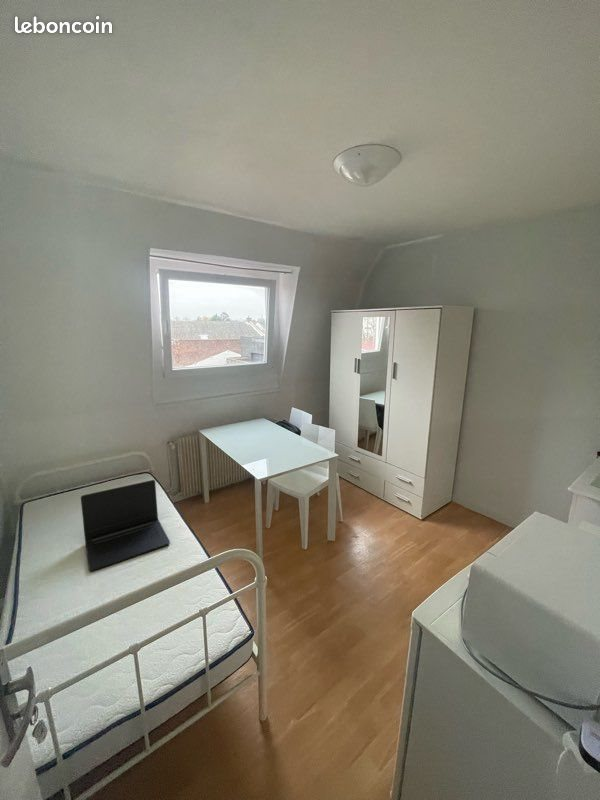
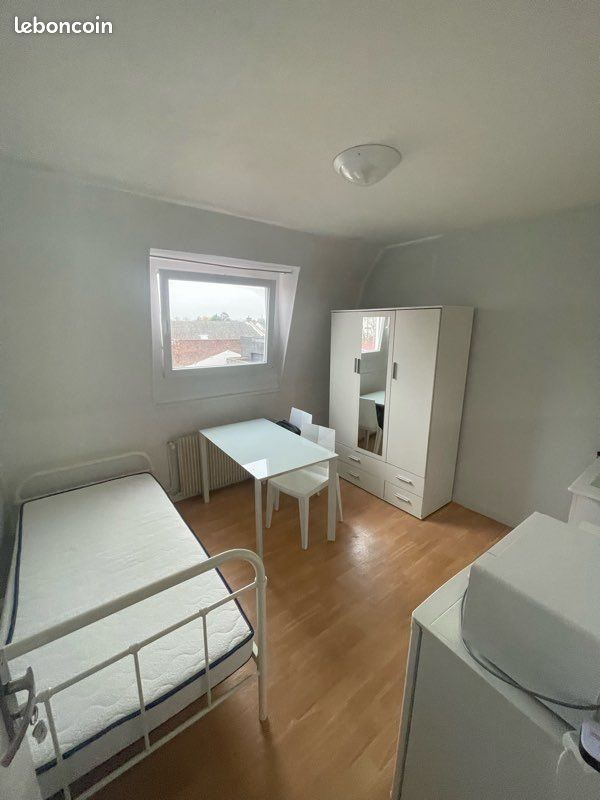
- laptop [80,479,171,572]
